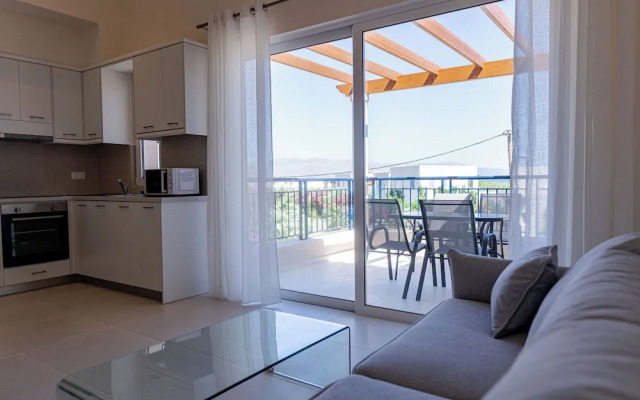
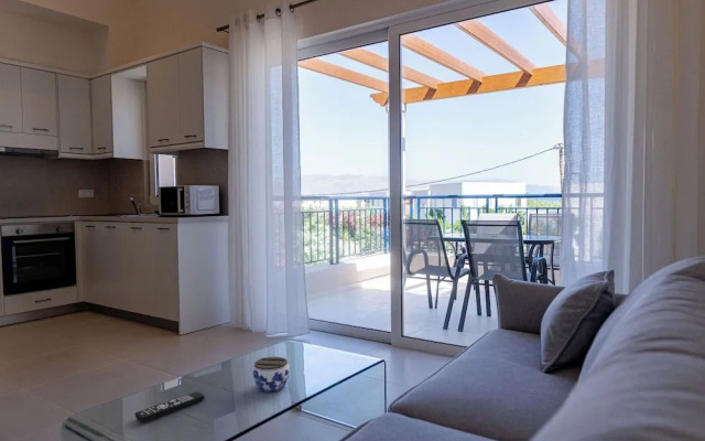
+ jar [251,356,291,394]
+ remote control [134,391,206,423]
